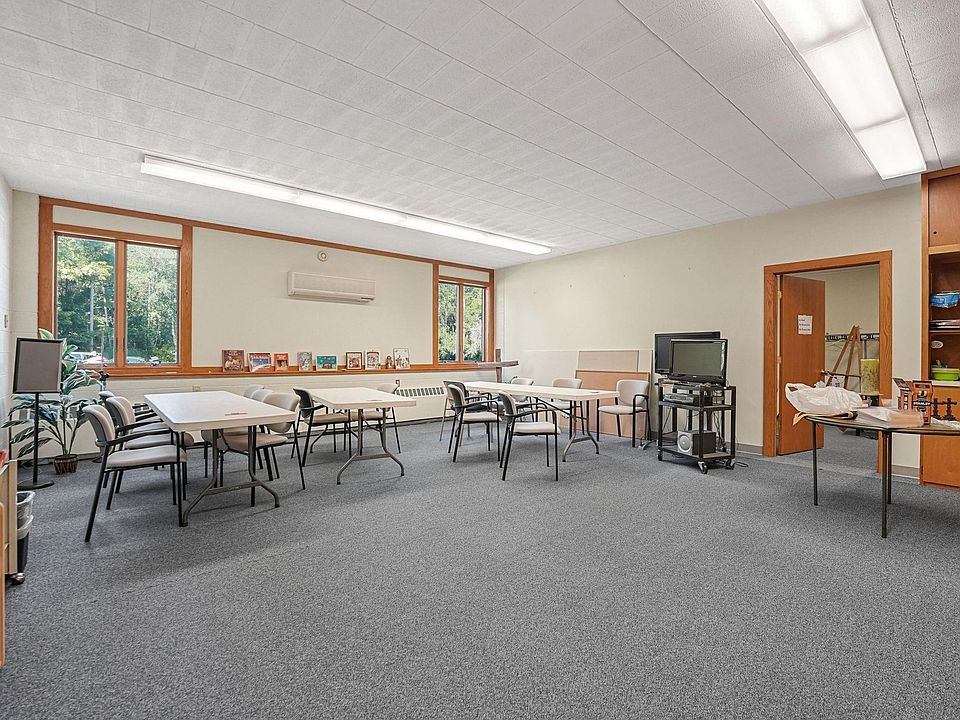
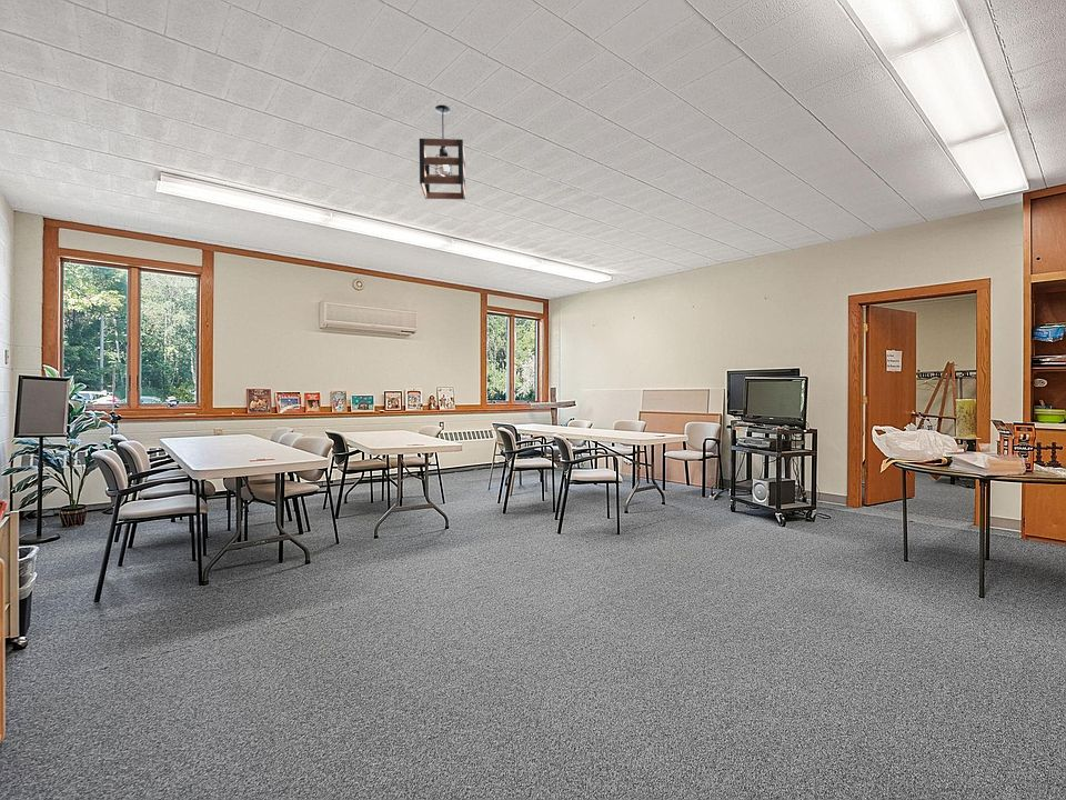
+ pendant light [419,103,466,201]
